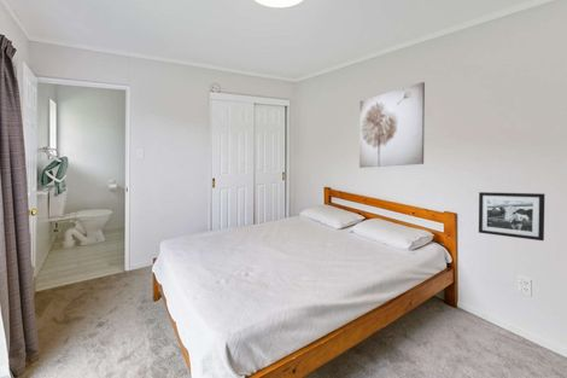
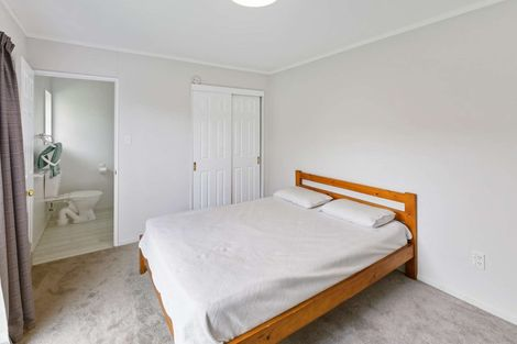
- wall art [358,81,426,169]
- picture frame [478,191,545,242]
